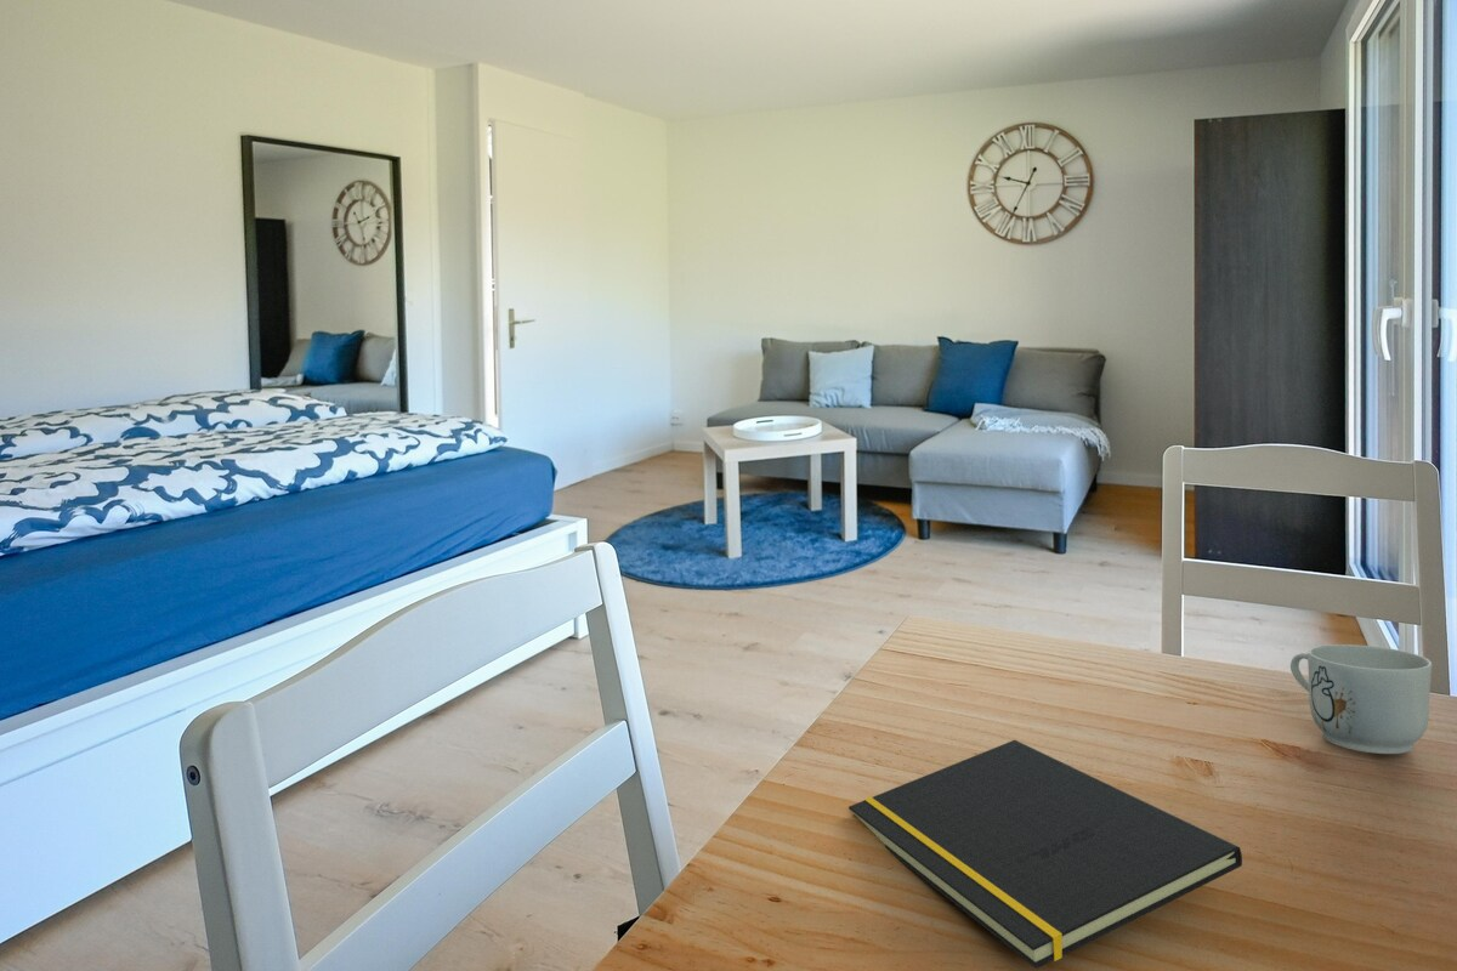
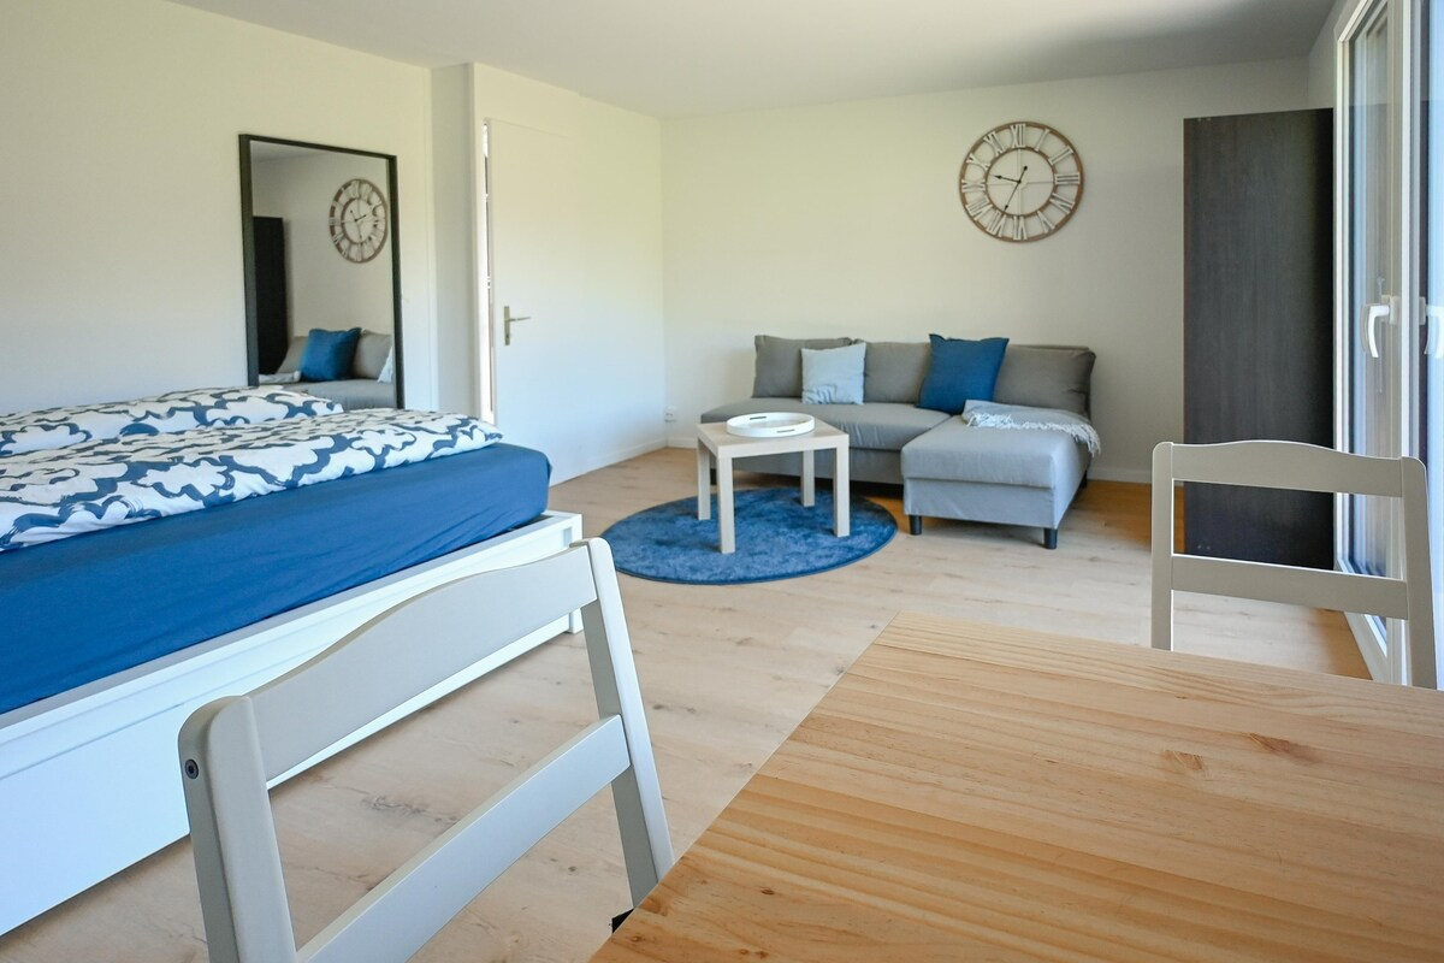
- mug [1289,643,1433,755]
- notepad [847,739,1243,970]
